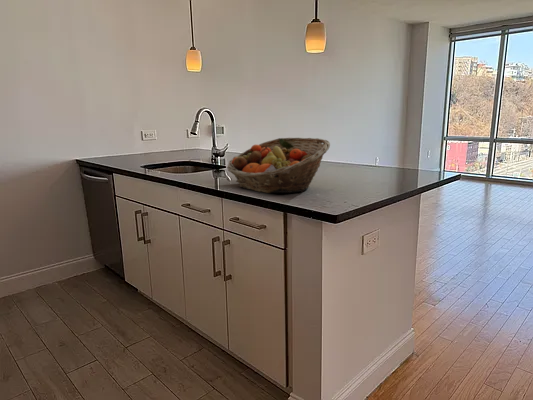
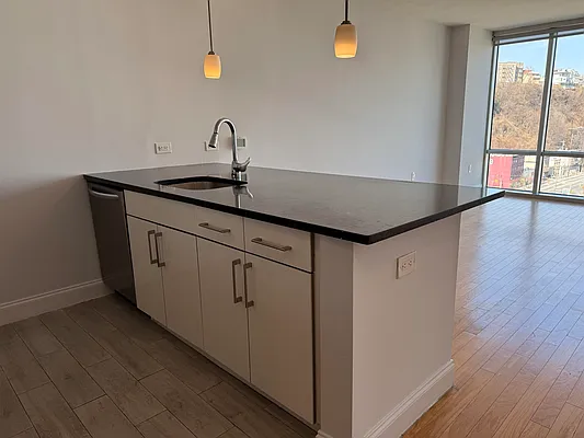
- fruit basket [226,137,331,194]
